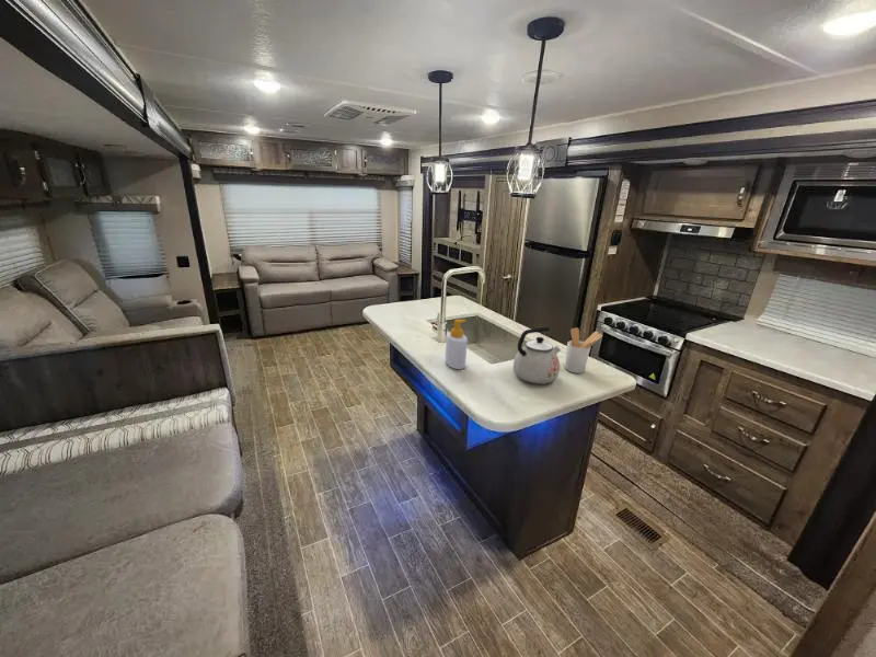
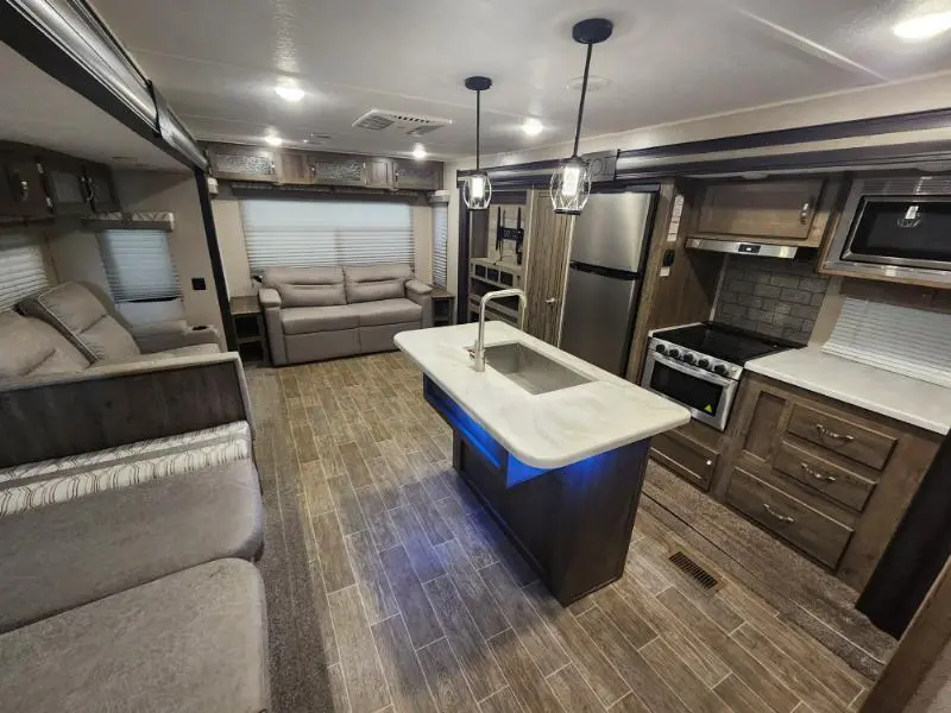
- soap bottle [445,319,469,370]
- utensil holder [564,326,603,374]
- kettle [512,326,562,384]
